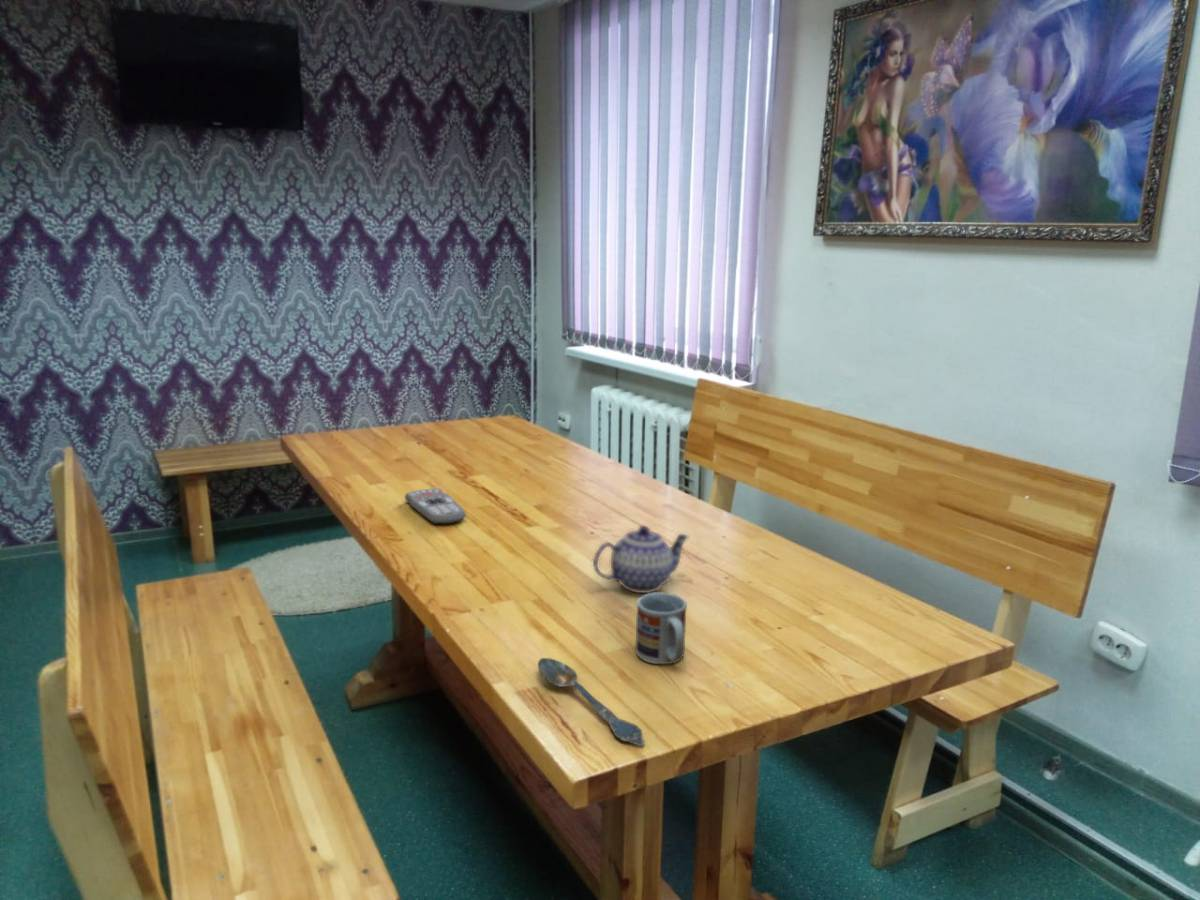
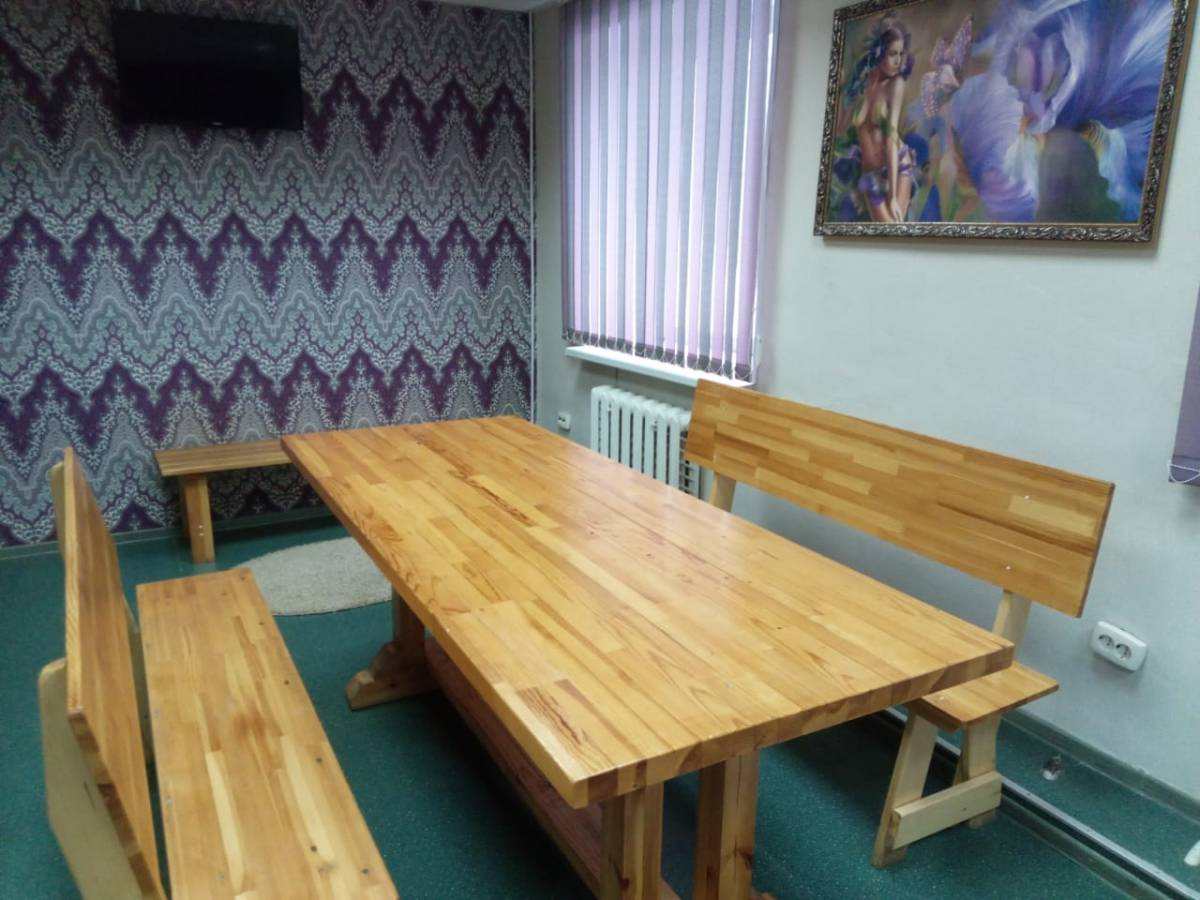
- cup [635,591,688,665]
- remote control [404,487,467,525]
- teapot [592,525,691,594]
- spoon [537,657,646,747]
